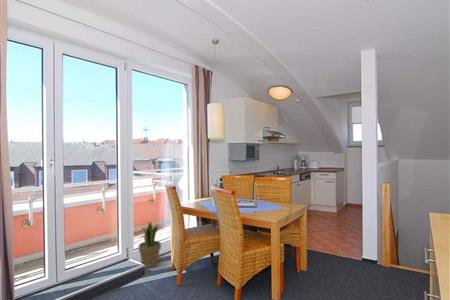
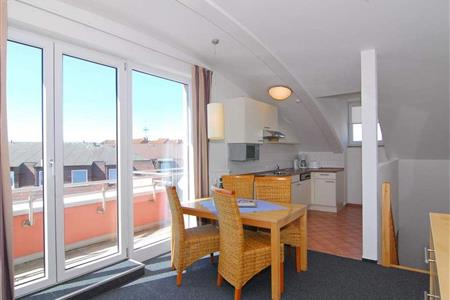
- potted plant [138,221,164,269]
